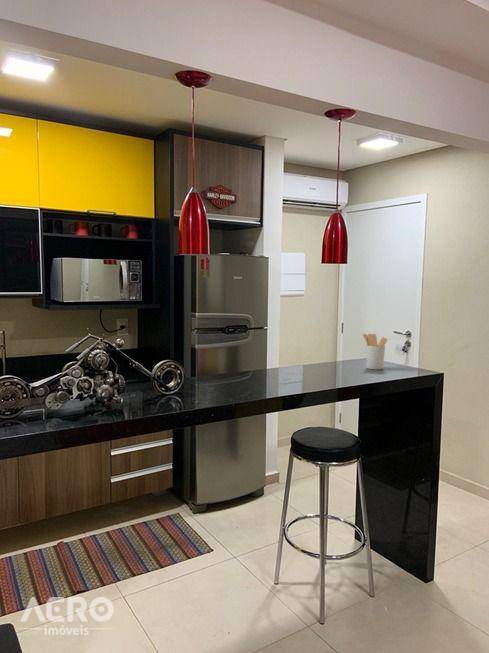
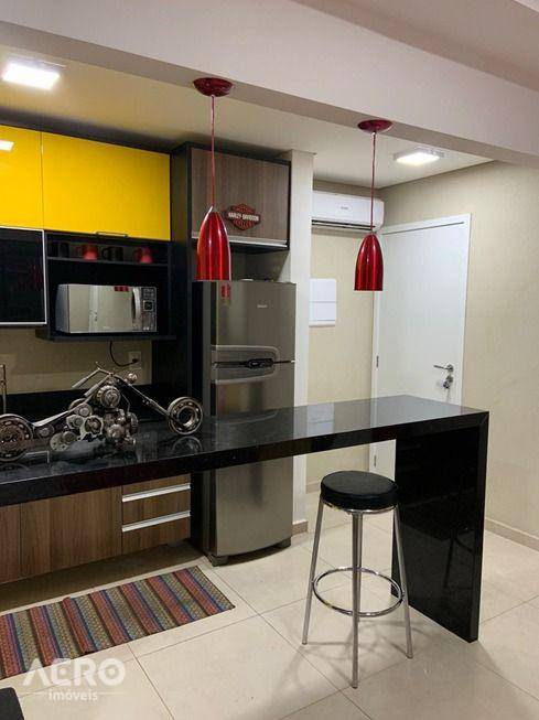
- utensil holder [362,333,389,370]
